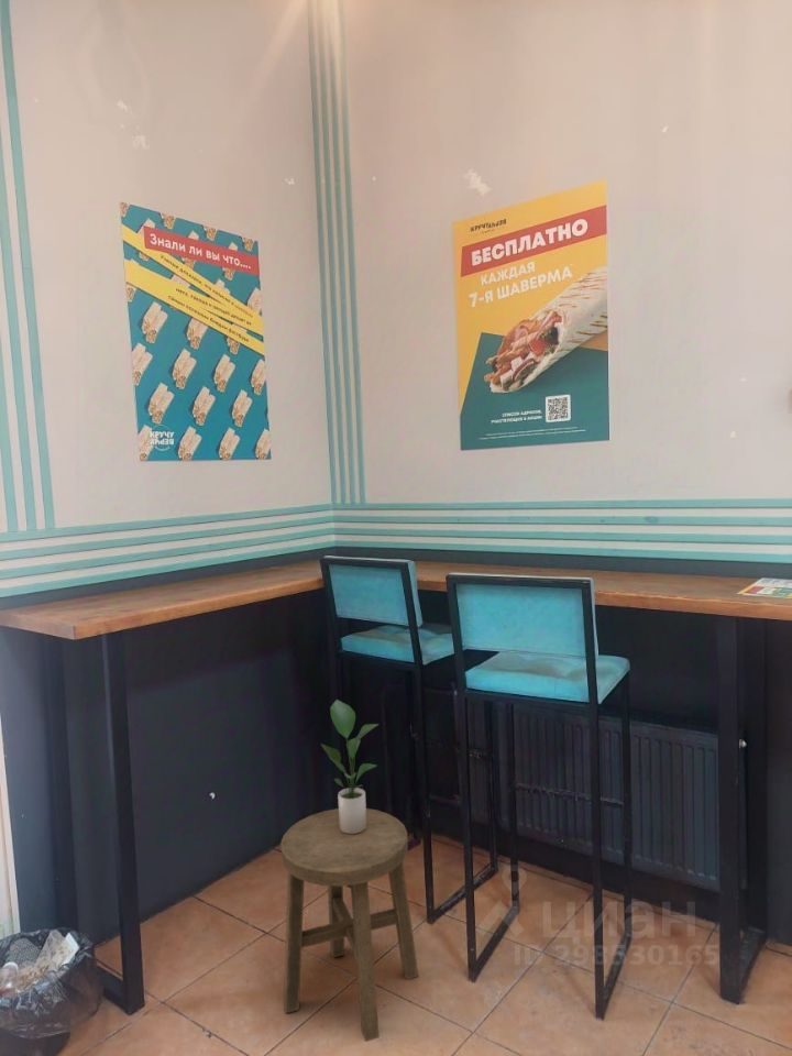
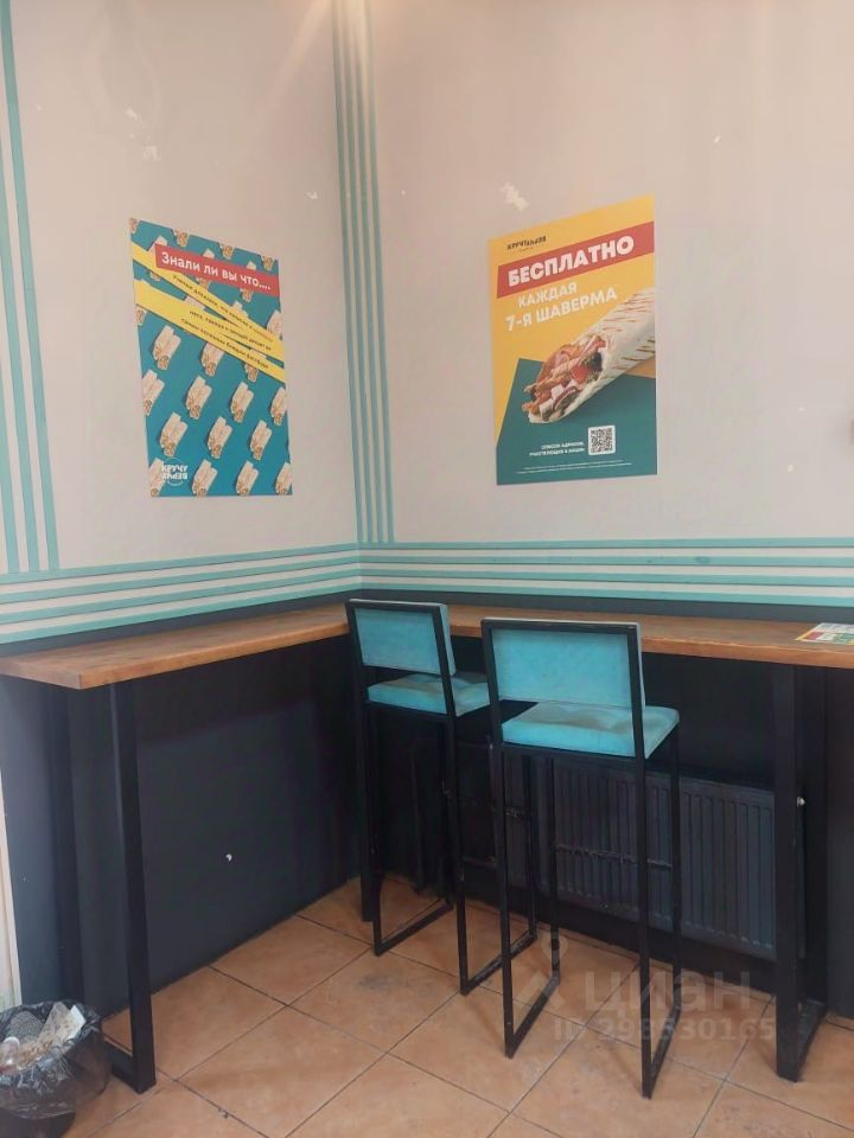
- stool [279,807,420,1043]
- potted plant [320,698,380,834]
